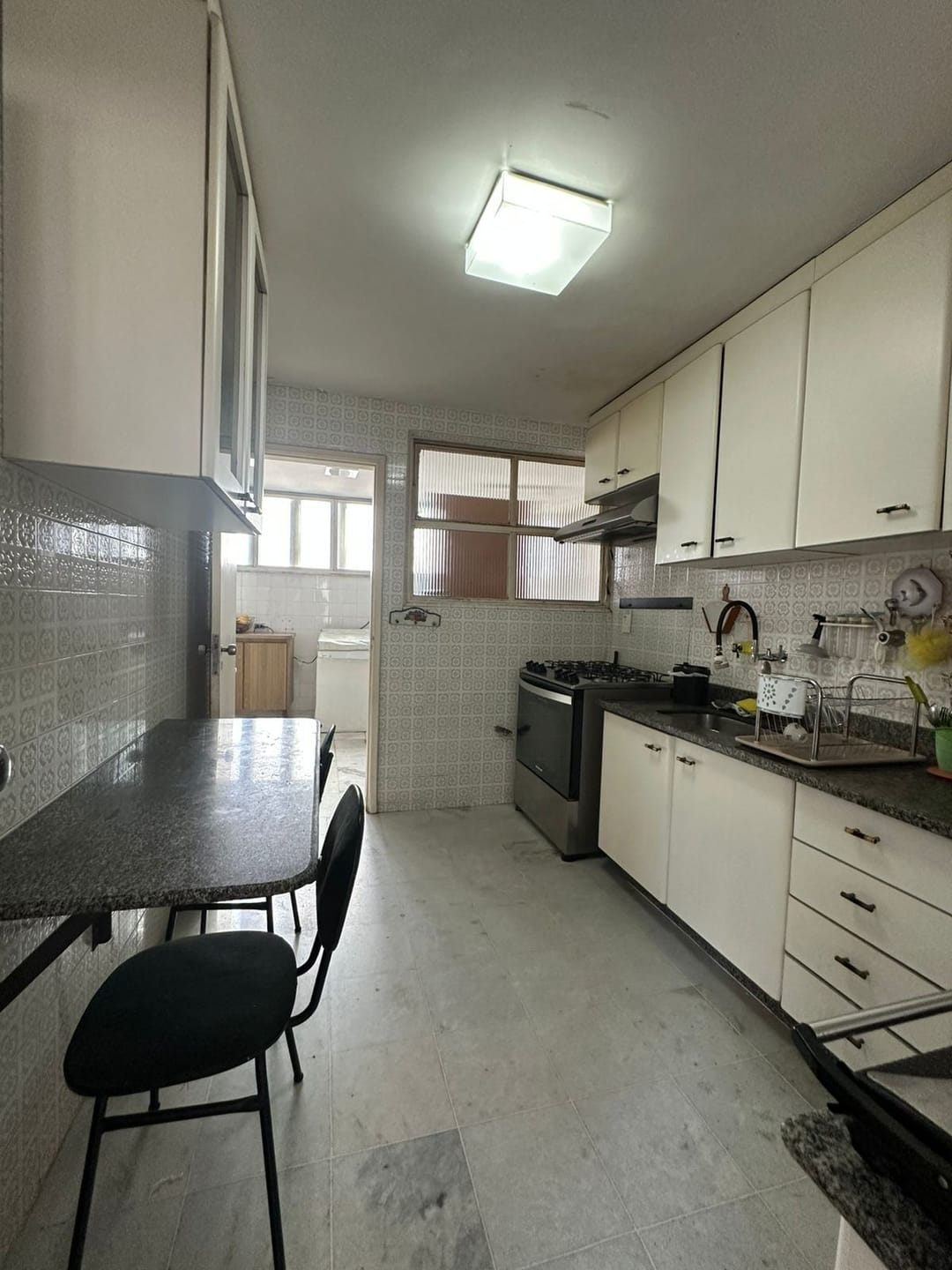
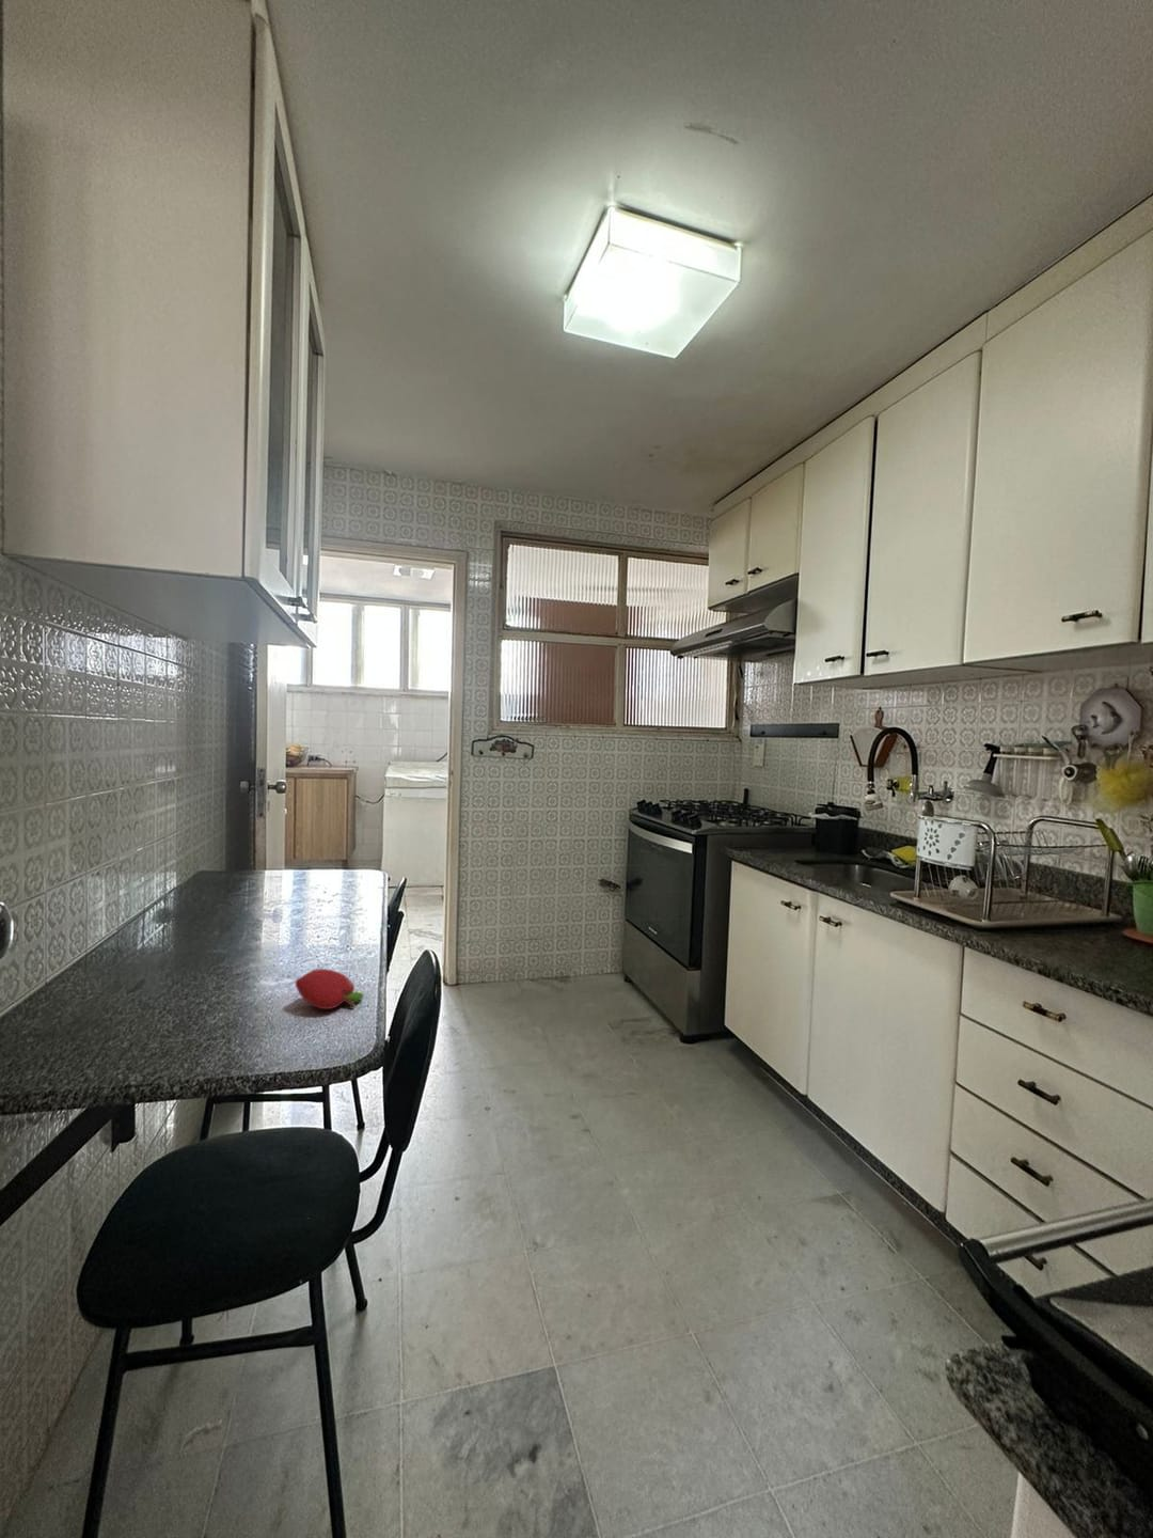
+ fruit [294,968,365,1010]
